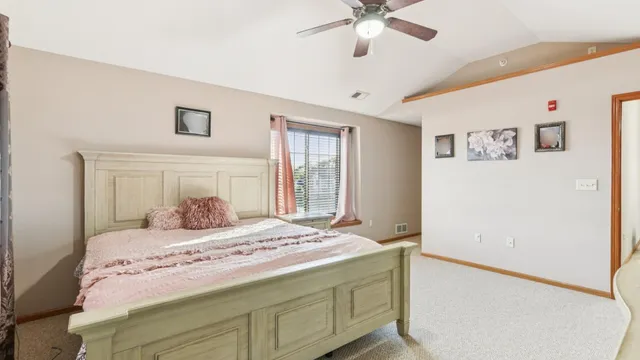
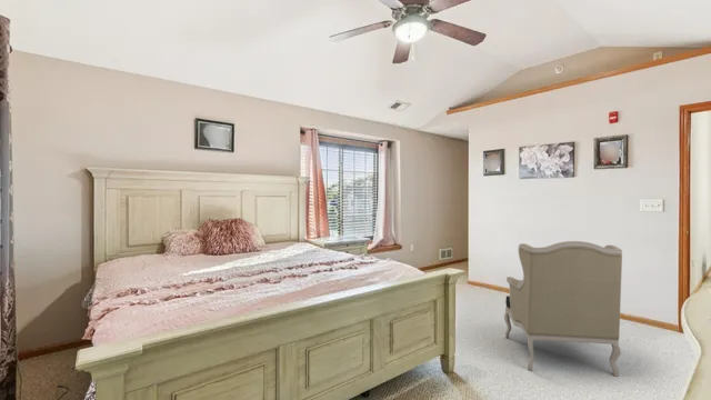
+ armchair [503,240,623,378]
